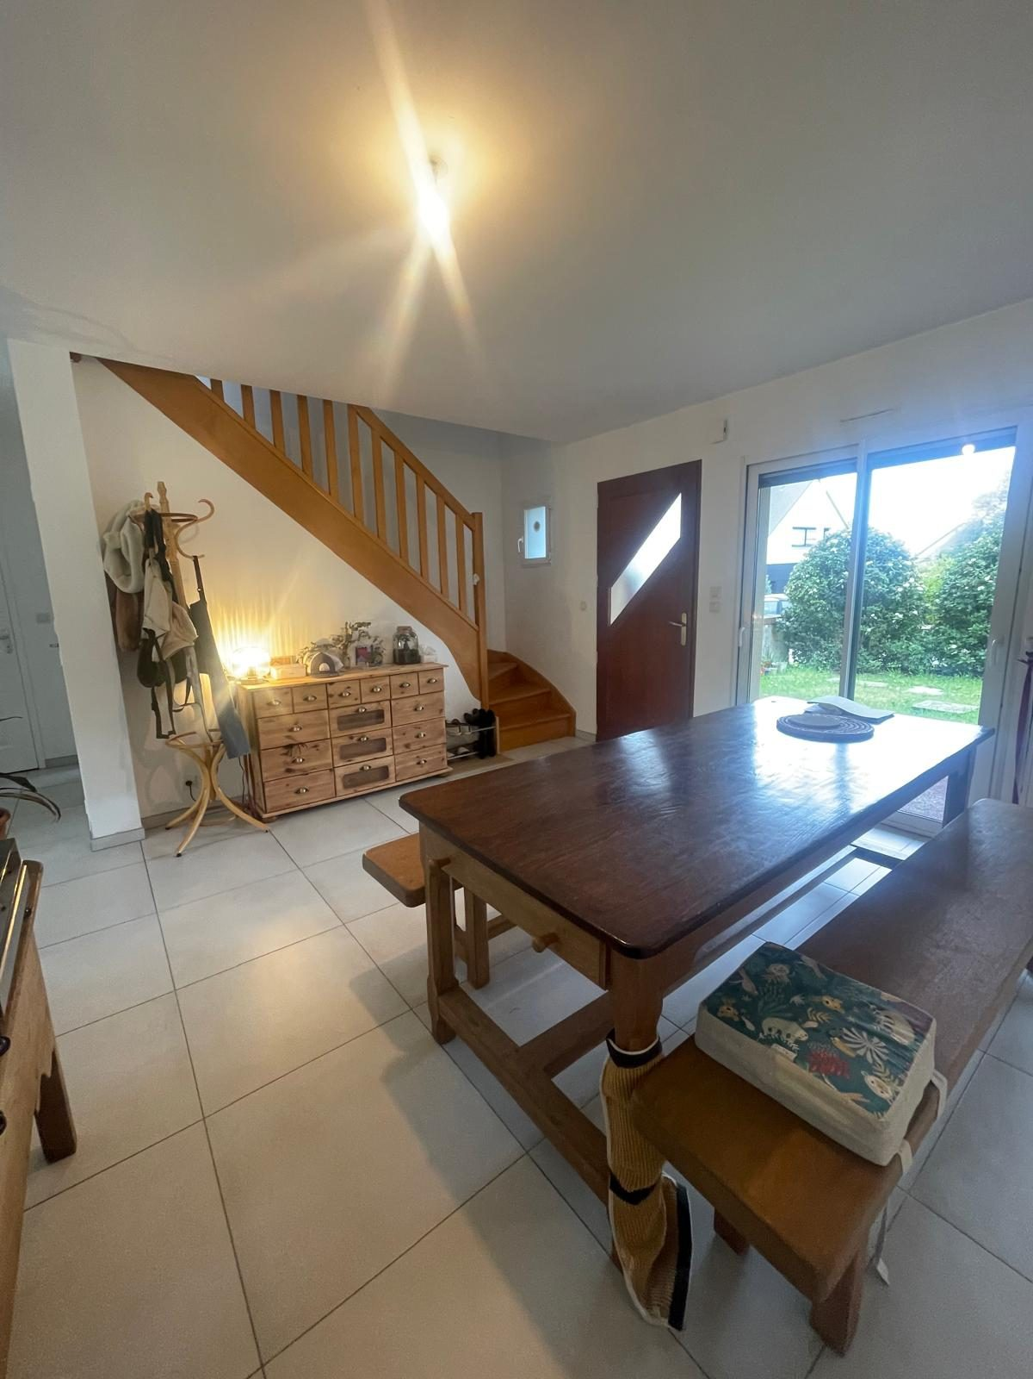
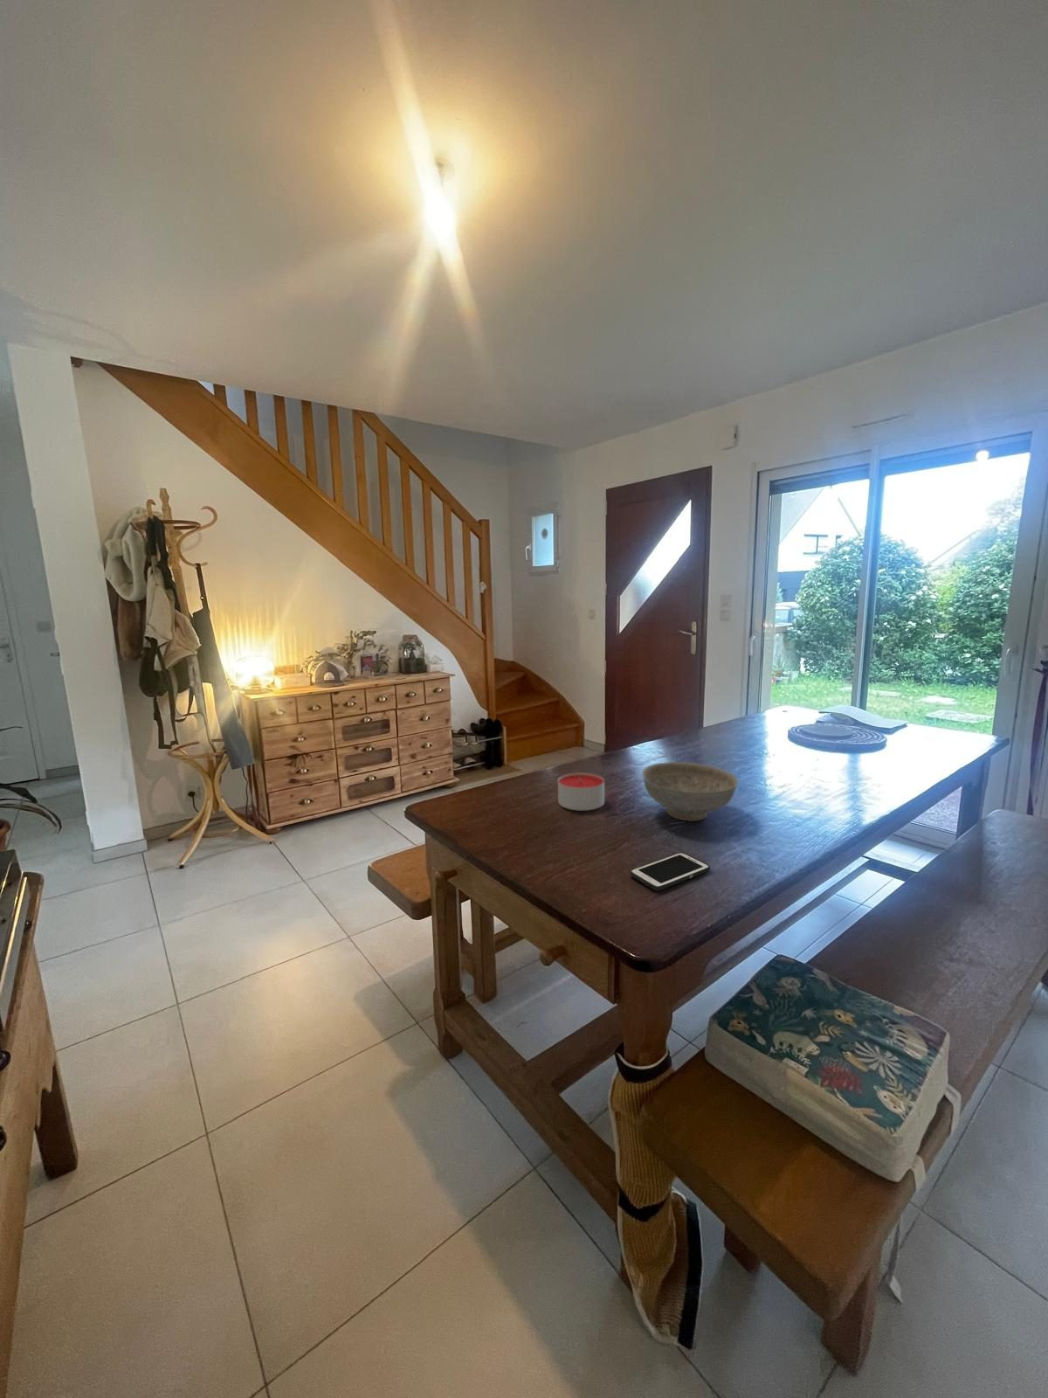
+ candle [557,772,605,811]
+ decorative bowl [641,761,739,822]
+ cell phone [630,851,711,892]
